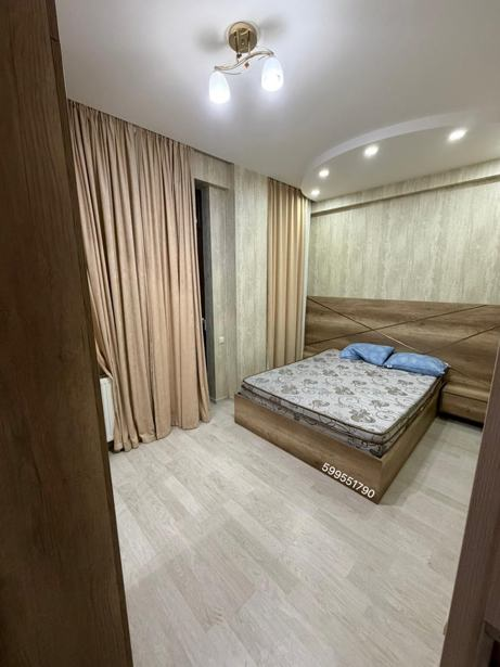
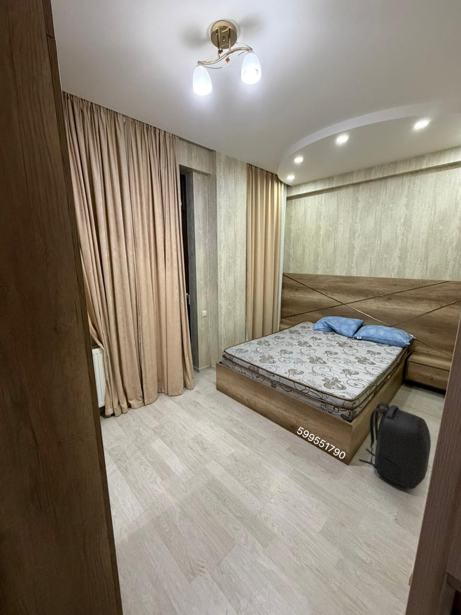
+ backpack [358,401,432,490]
